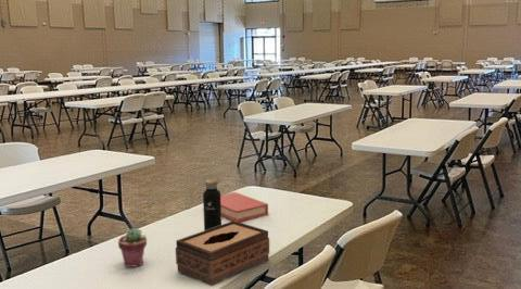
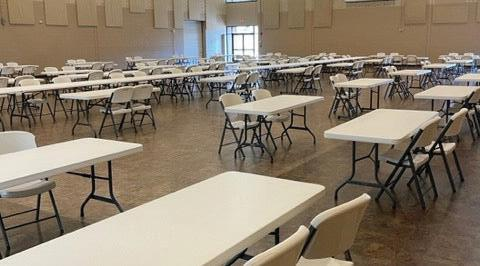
- water bottle [202,174,223,231]
- potted succulent [117,227,148,268]
- book [220,191,269,223]
- tissue box [175,221,270,287]
